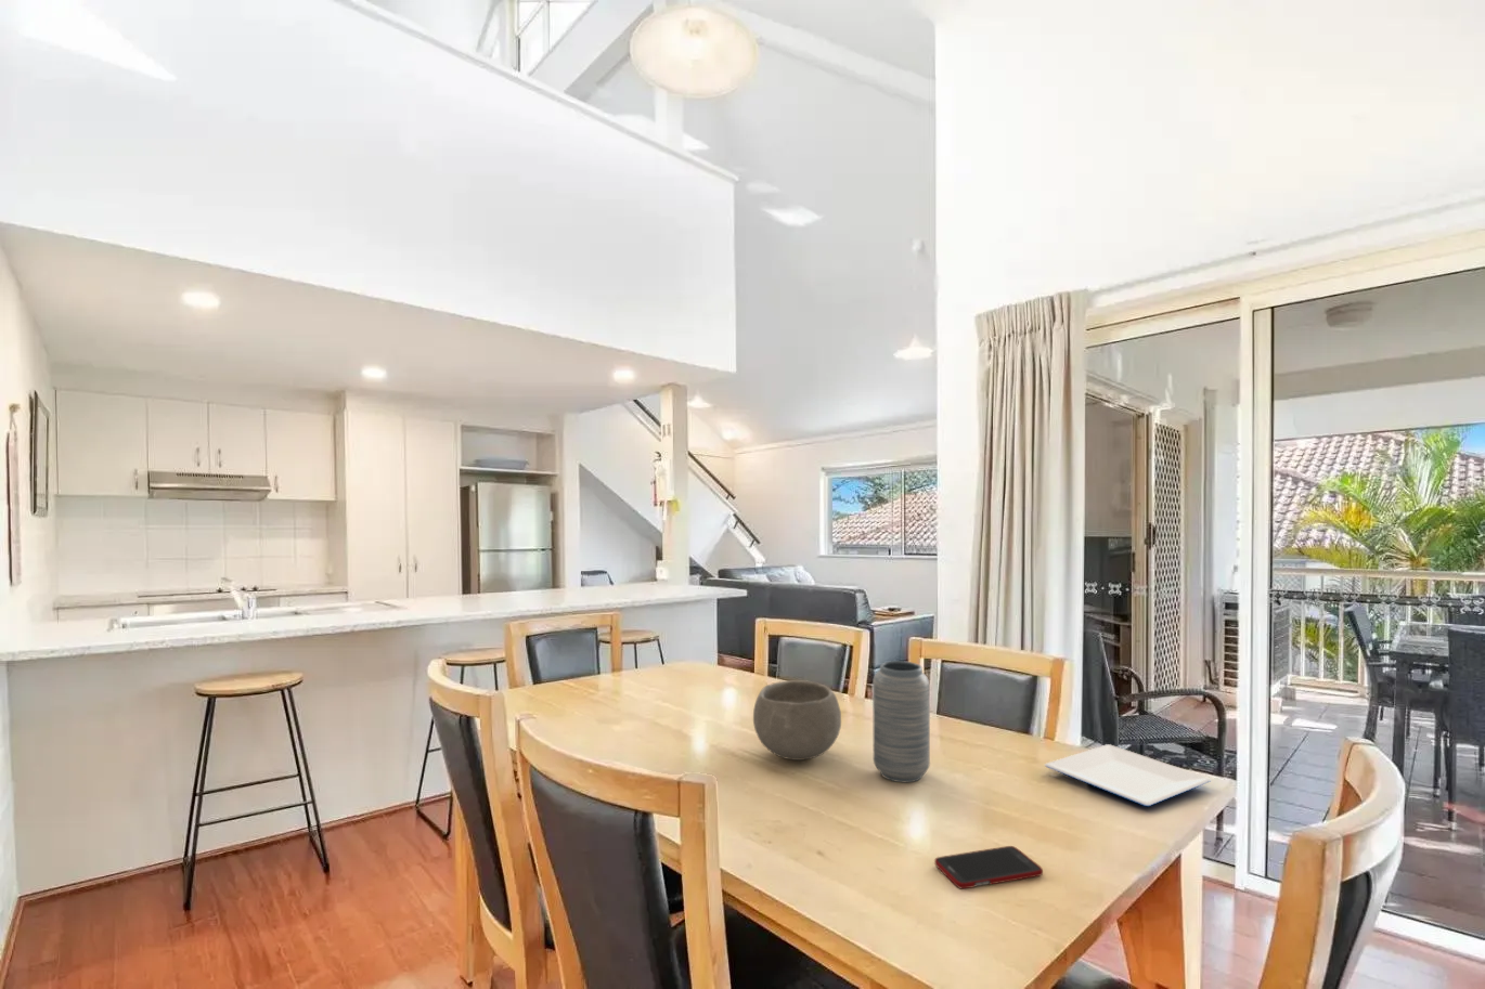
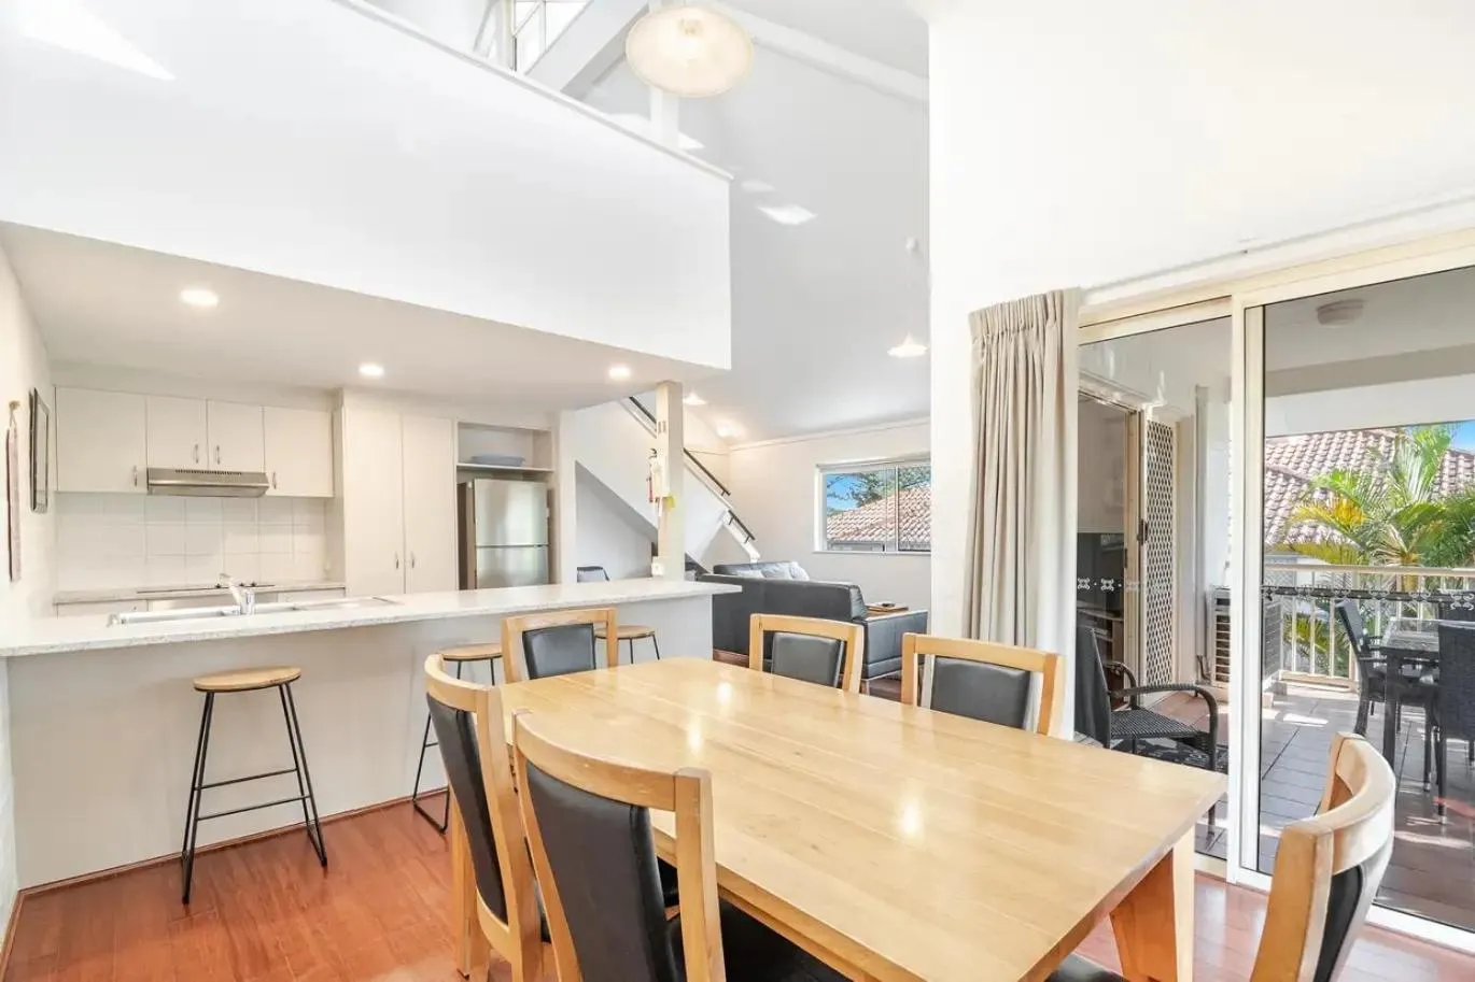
- plate [1042,743,1213,807]
- bowl [752,679,842,762]
- cell phone [933,844,1043,890]
- vase [871,660,931,784]
